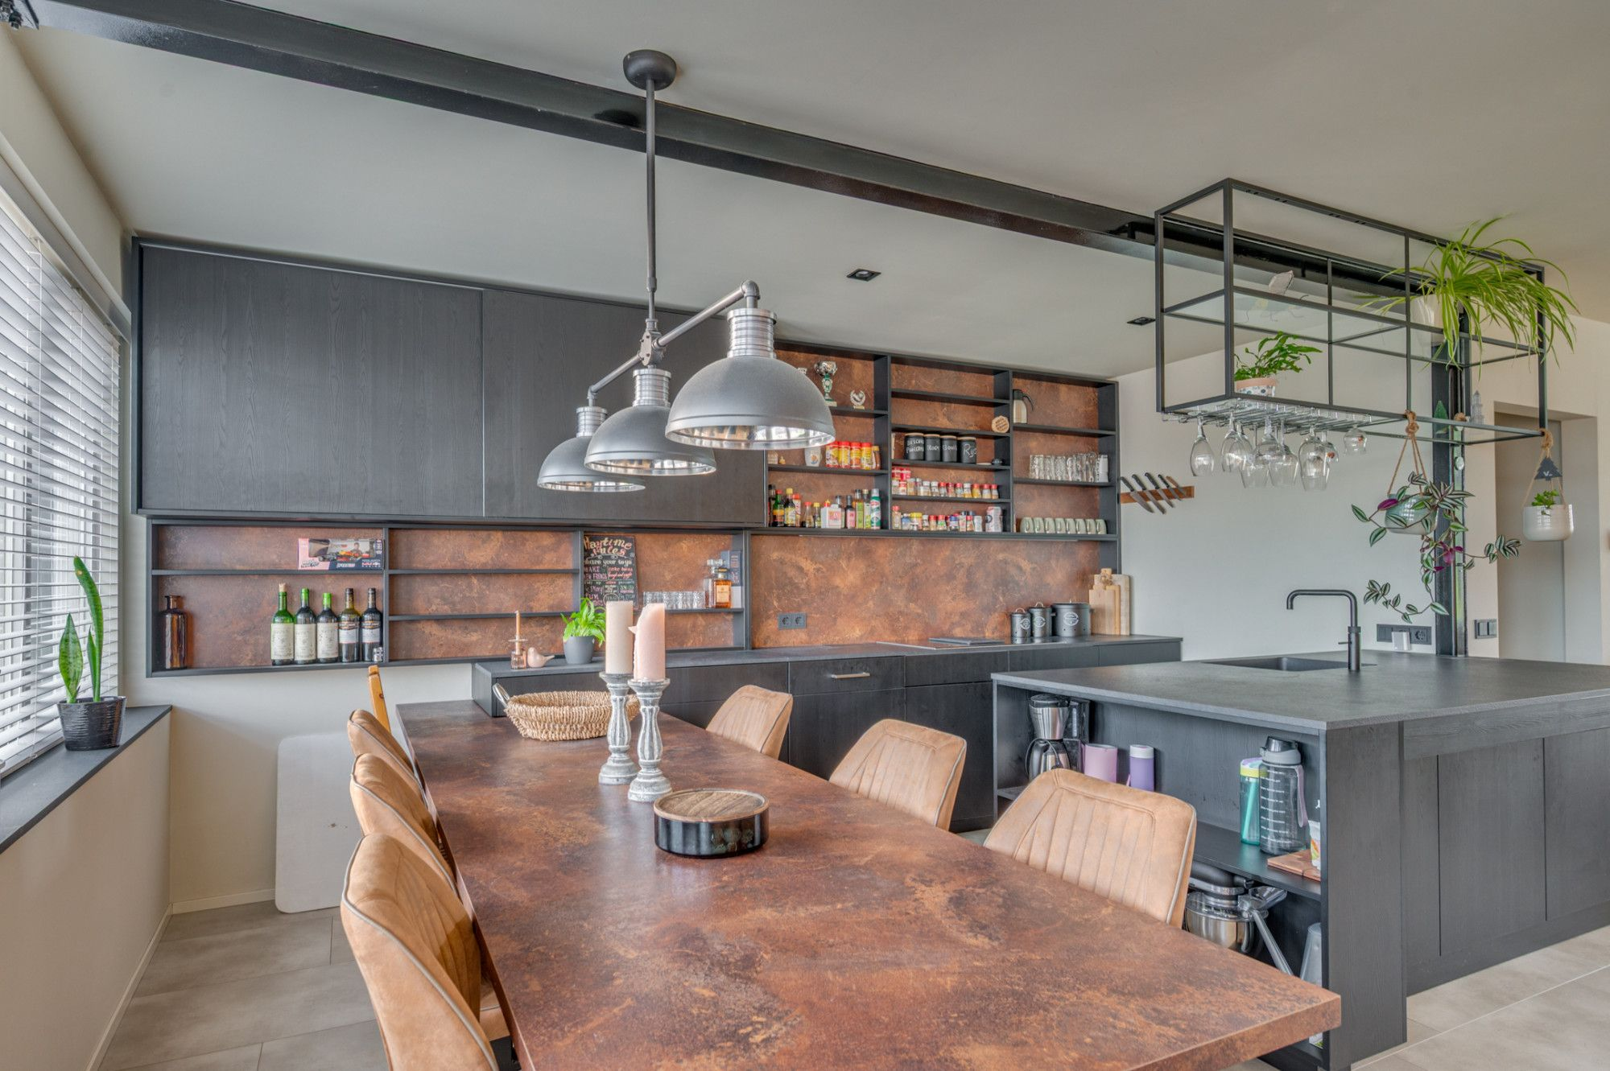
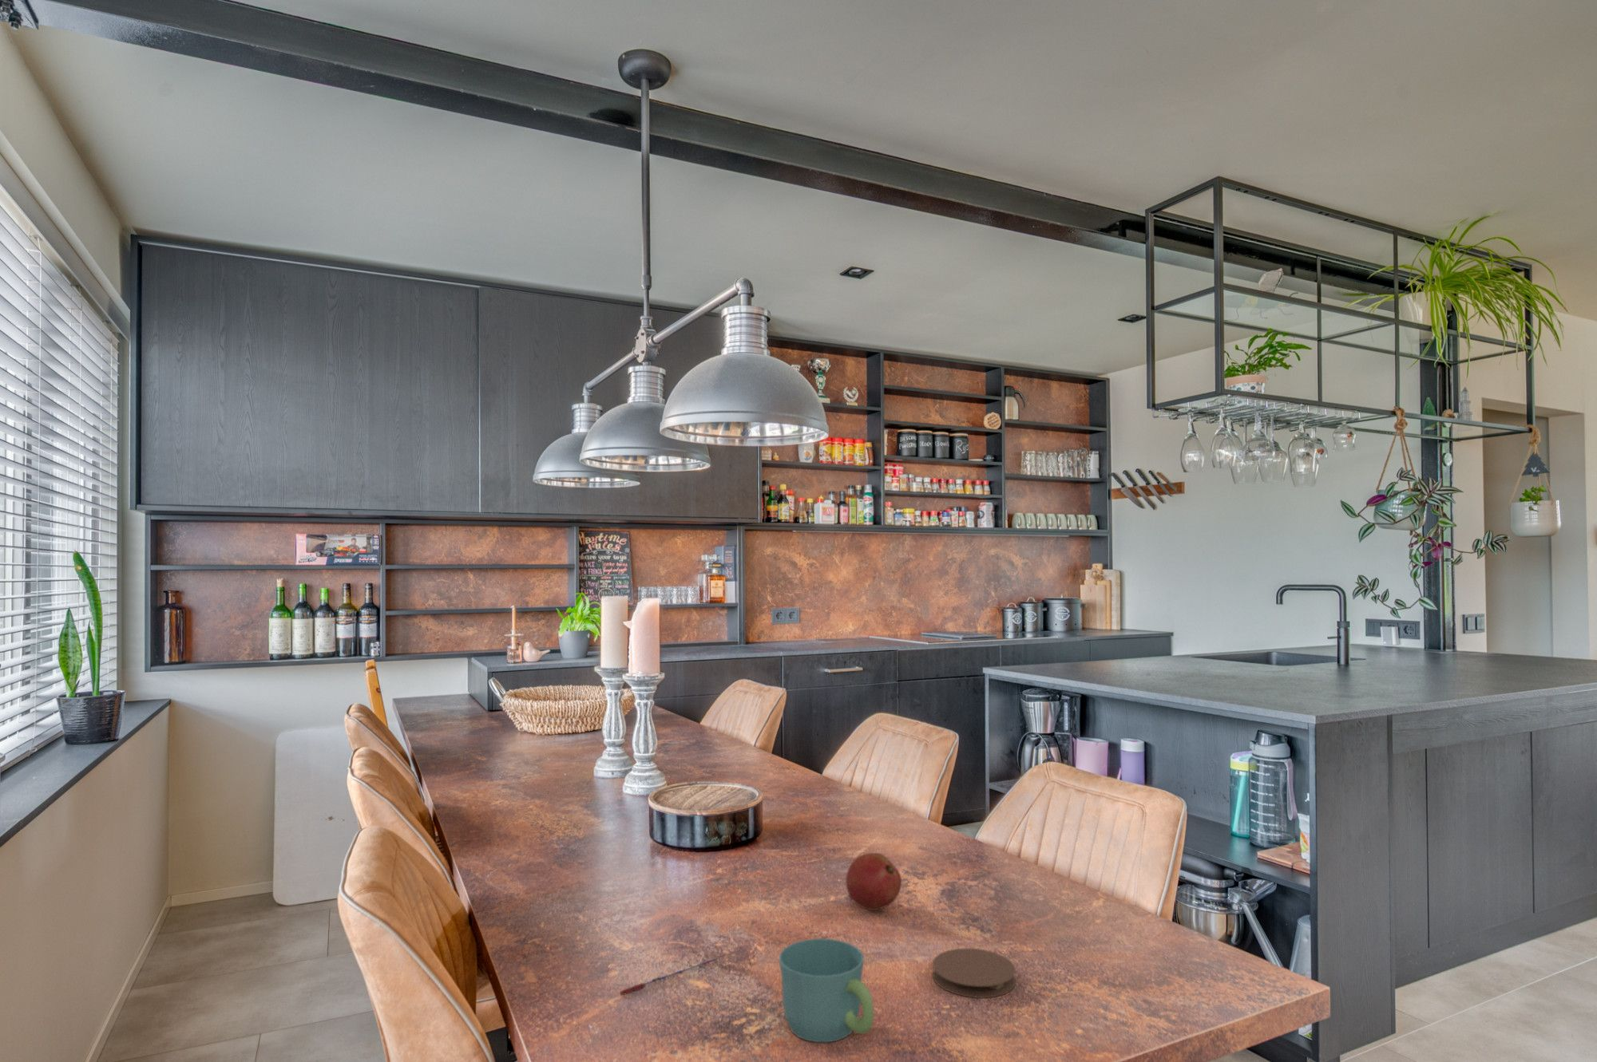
+ mug [779,938,874,1043]
+ coaster [932,947,1016,999]
+ fruit [845,852,902,911]
+ pen [619,957,720,996]
